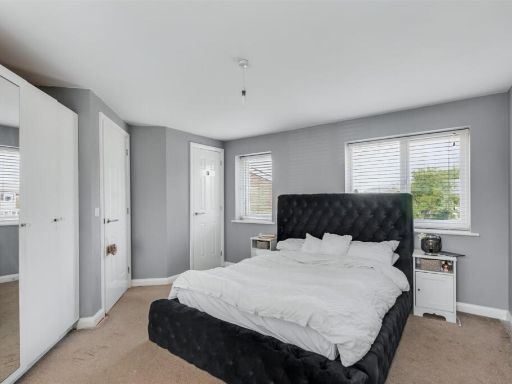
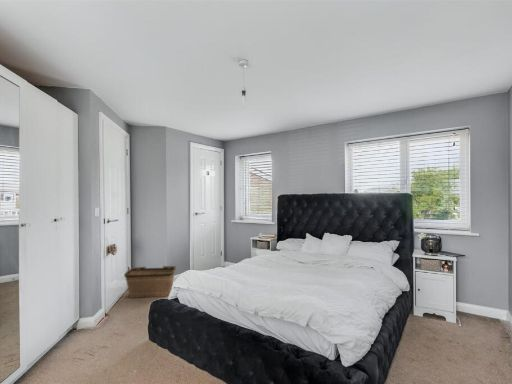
+ bicycle basket [123,265,177,299]
